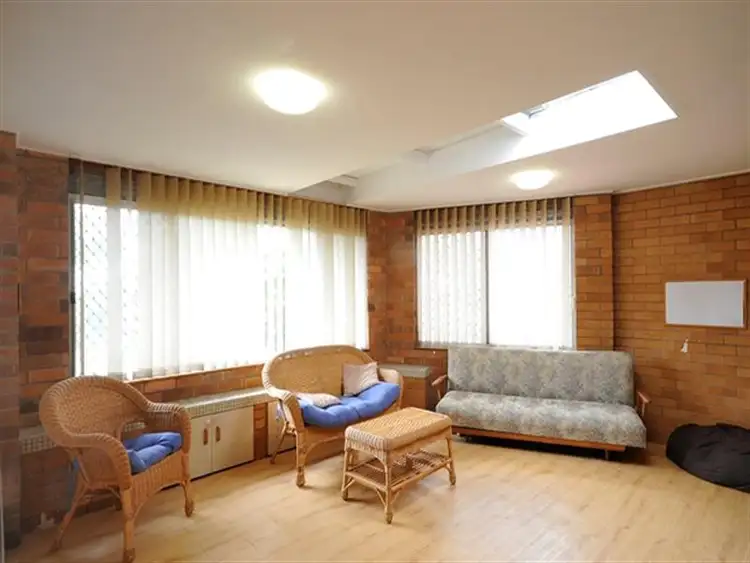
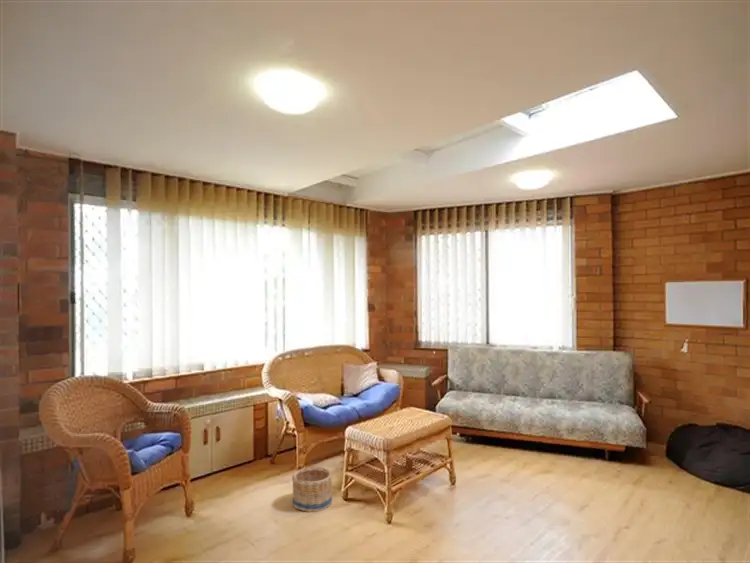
+ basket [291,466,333,513]
